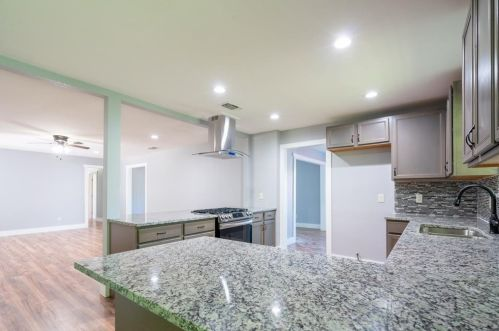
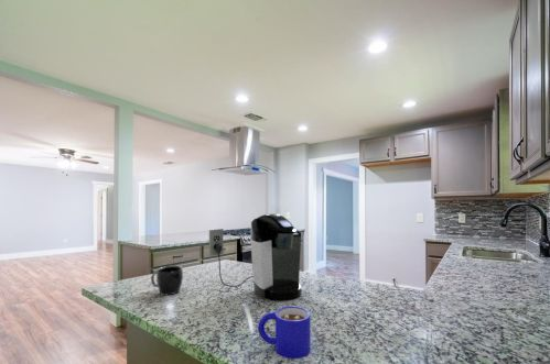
+ mug [257,306,312,360]
+ mug [150,265,184,296]
+ coffee maker [208,212,302,302]
